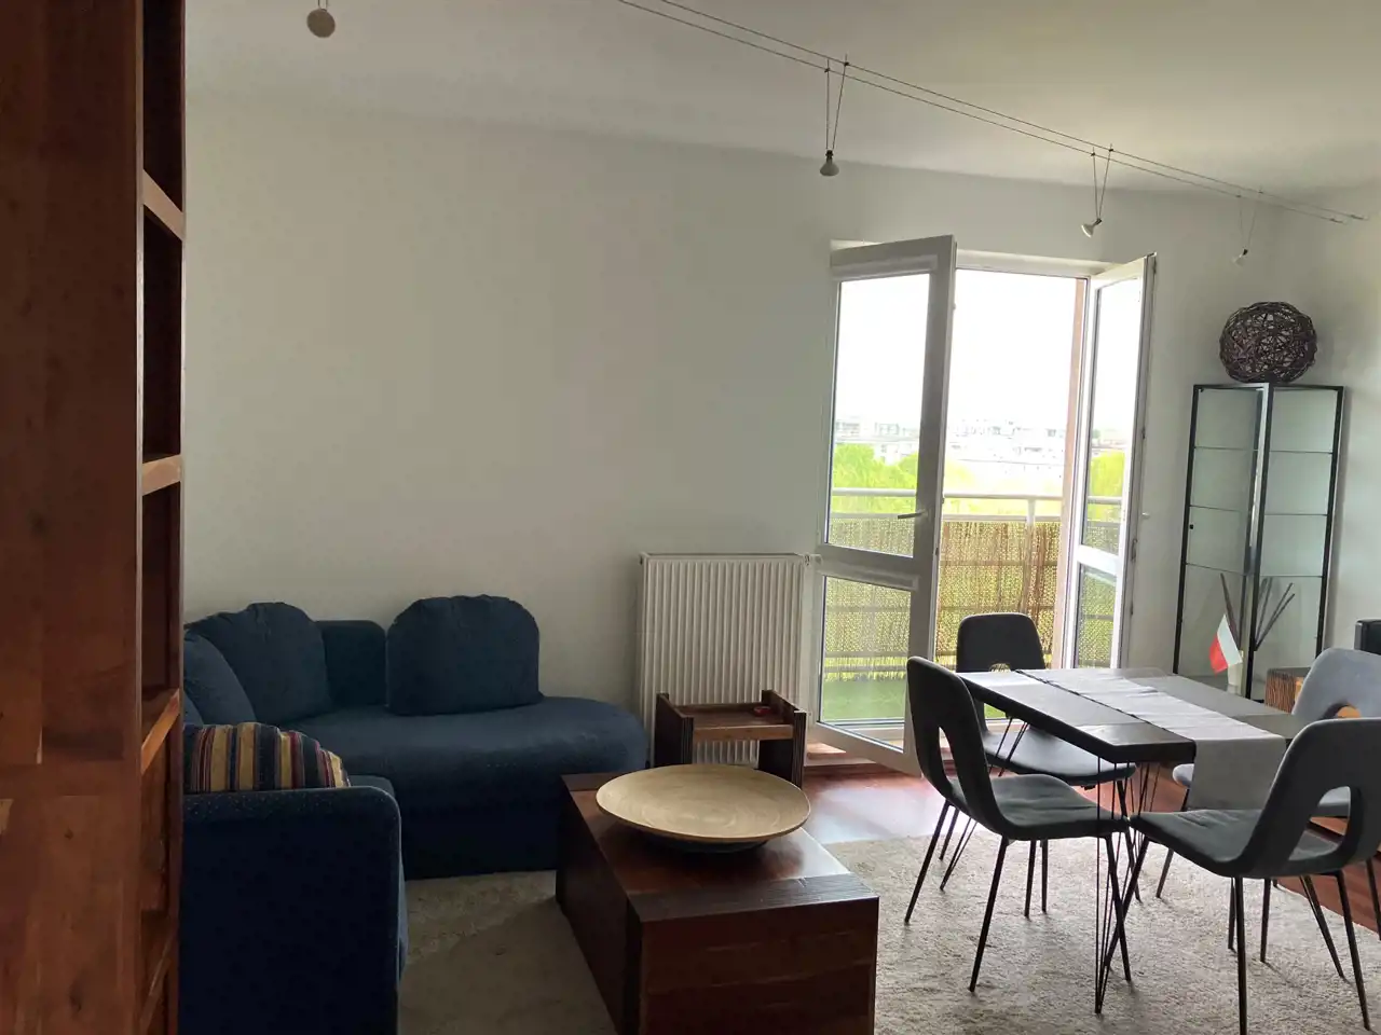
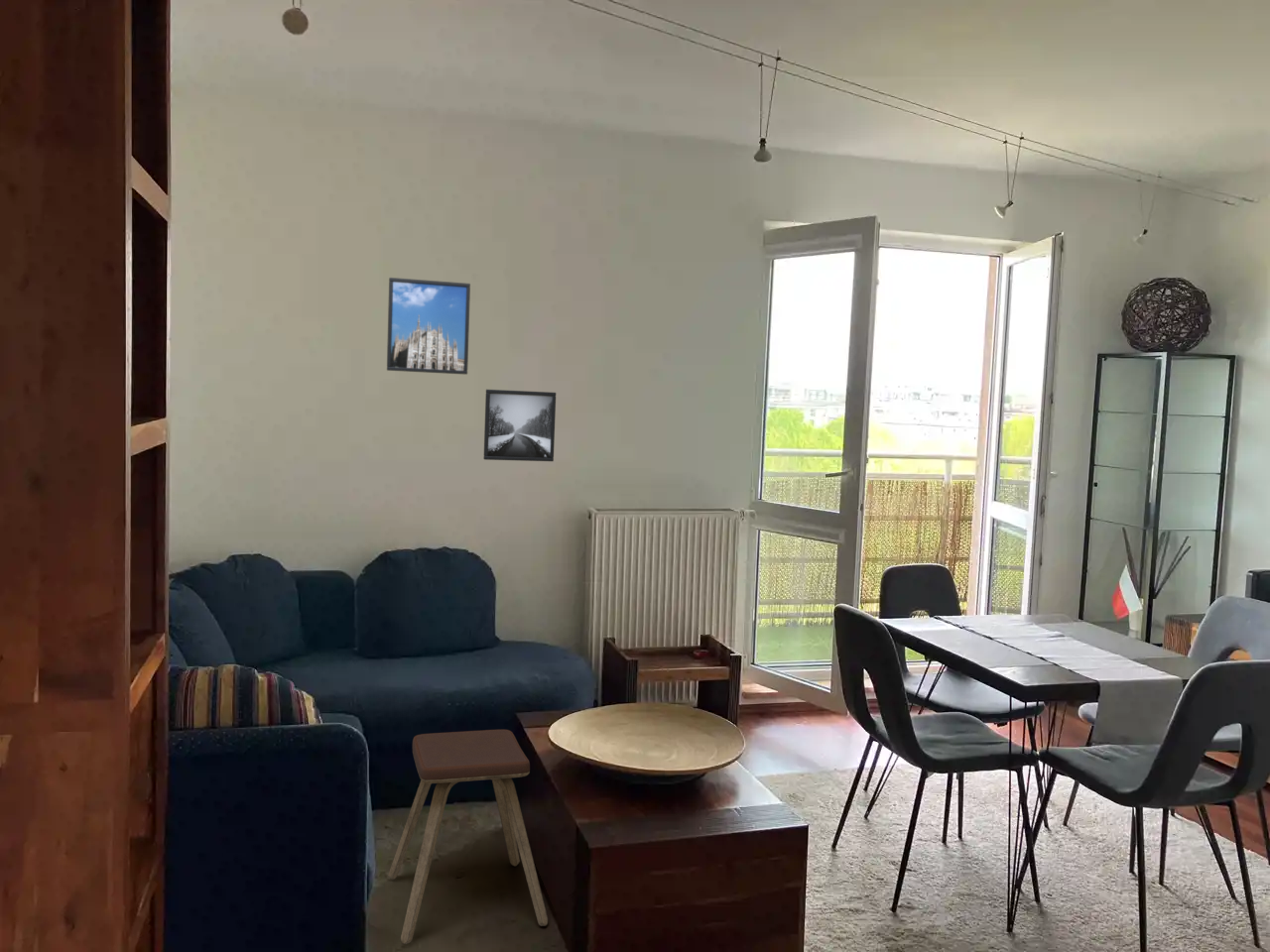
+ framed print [482,389,557,462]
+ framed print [386,277,471,376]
+ music stool [387,729,549,945]
